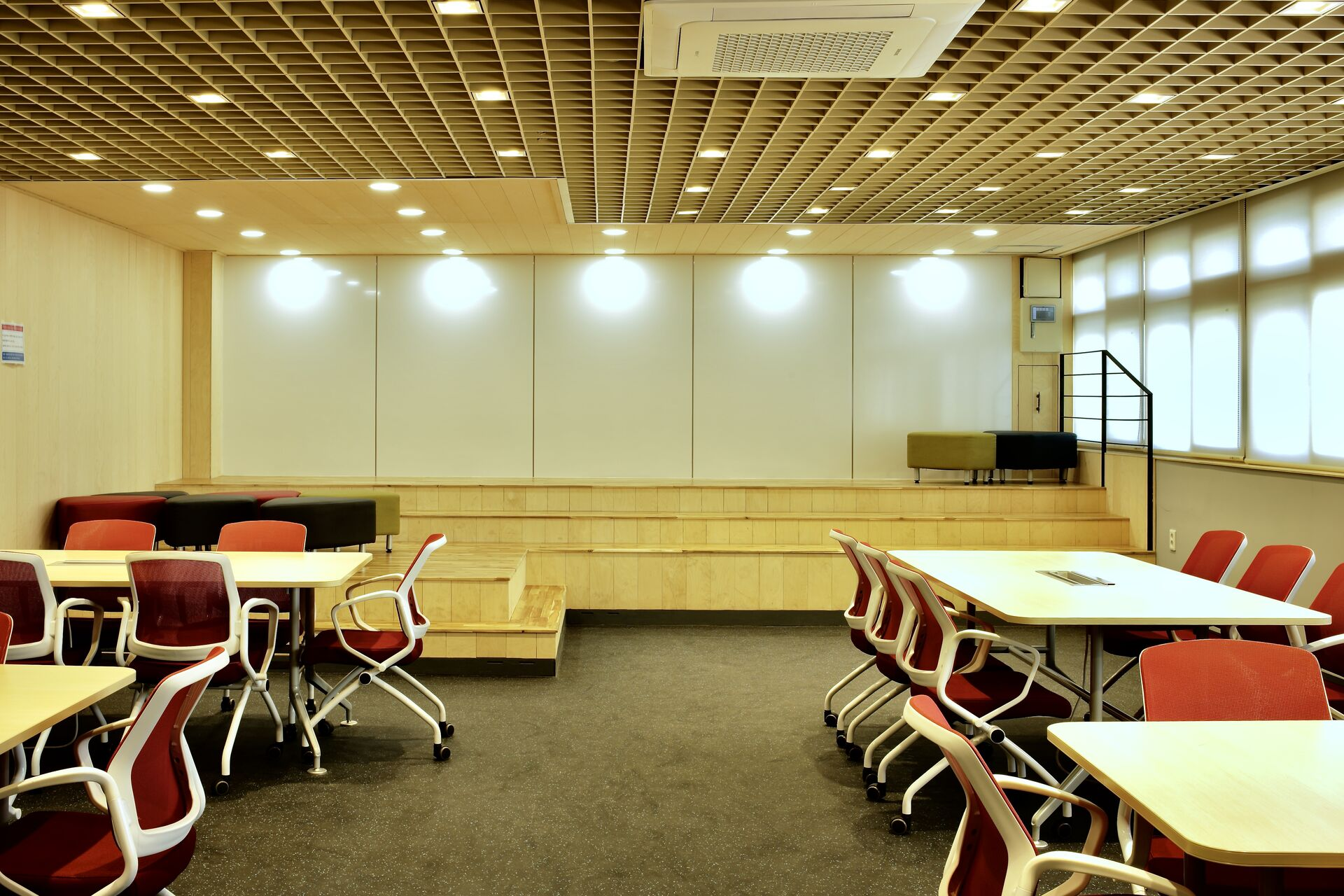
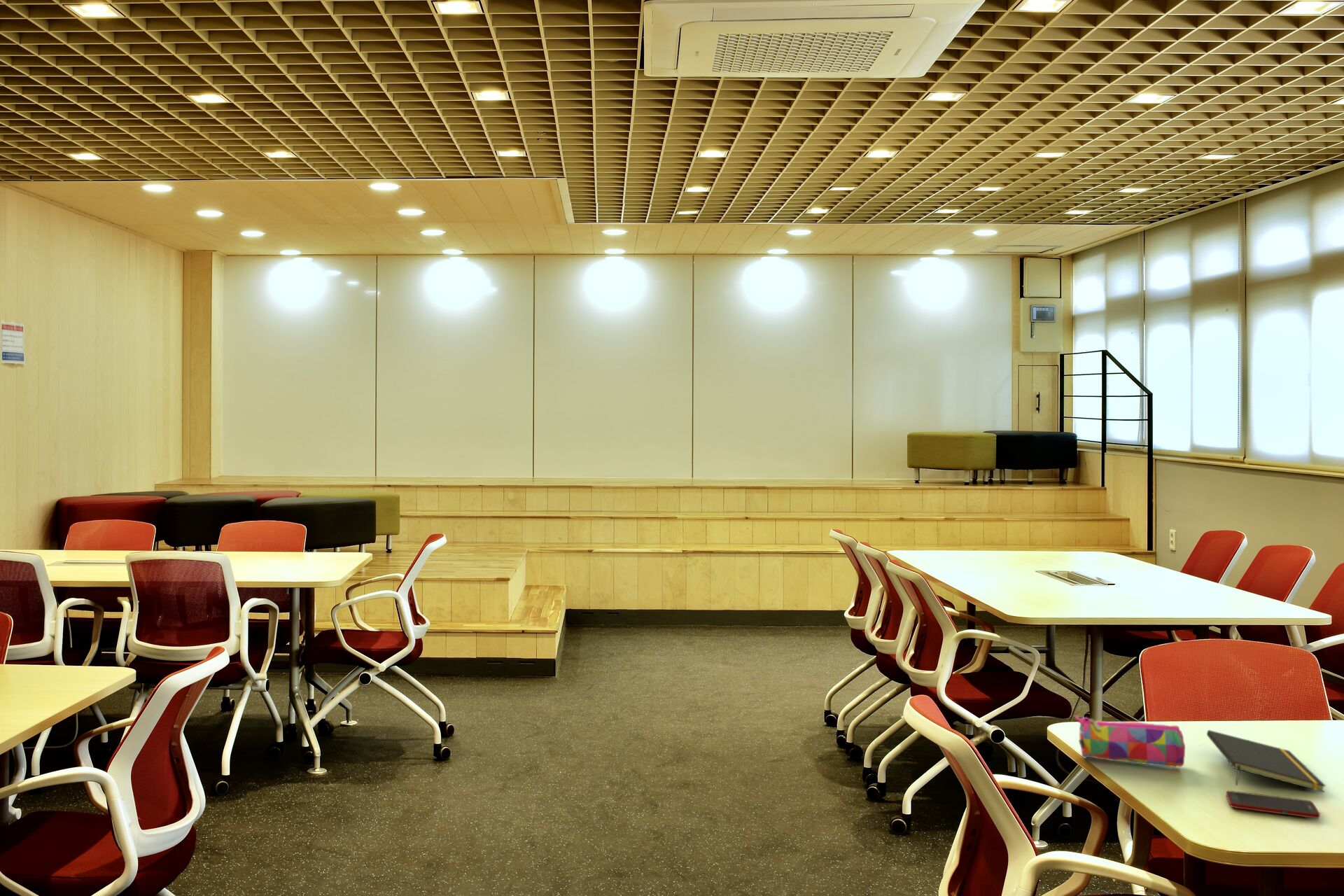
+ cell phone [1225,790,1321,819]
+ notepad [1206,729,1327,793]
+ pencil case [1075,715,1186,768]
